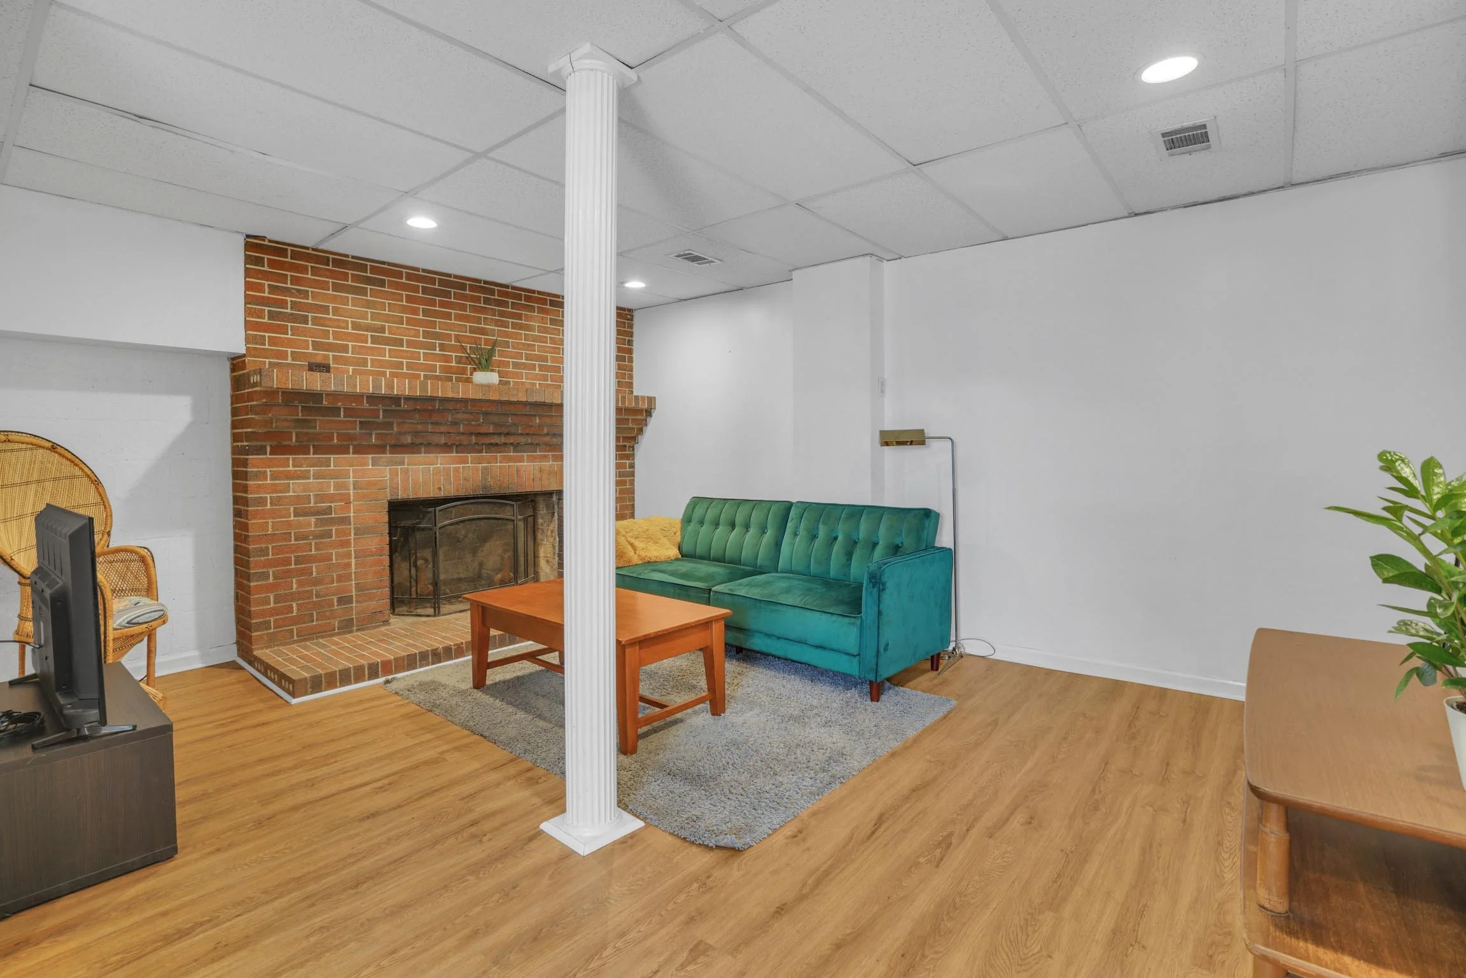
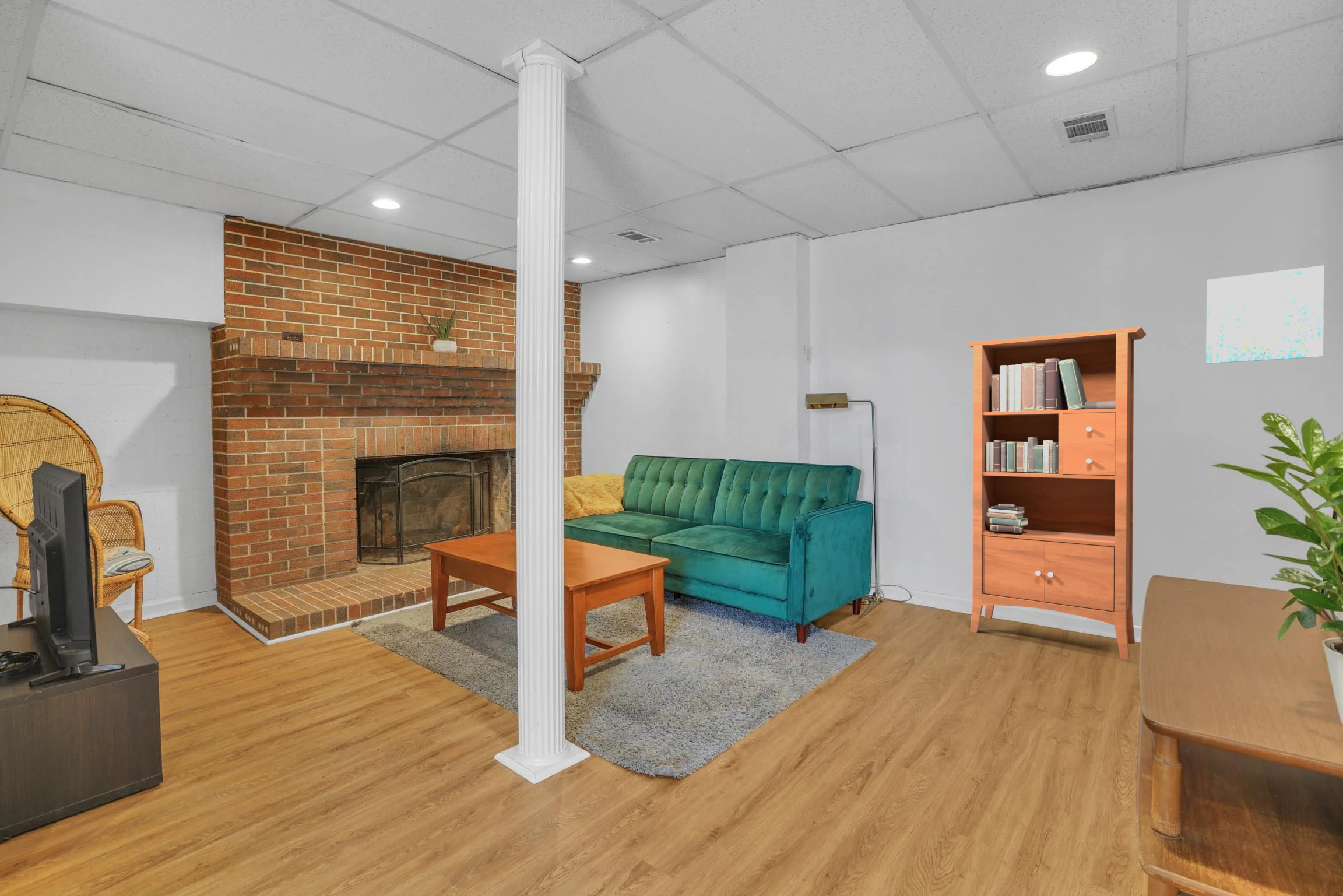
+ bookcase [966,326,1147,660]
+ wall art [1205,265,1325,364]
